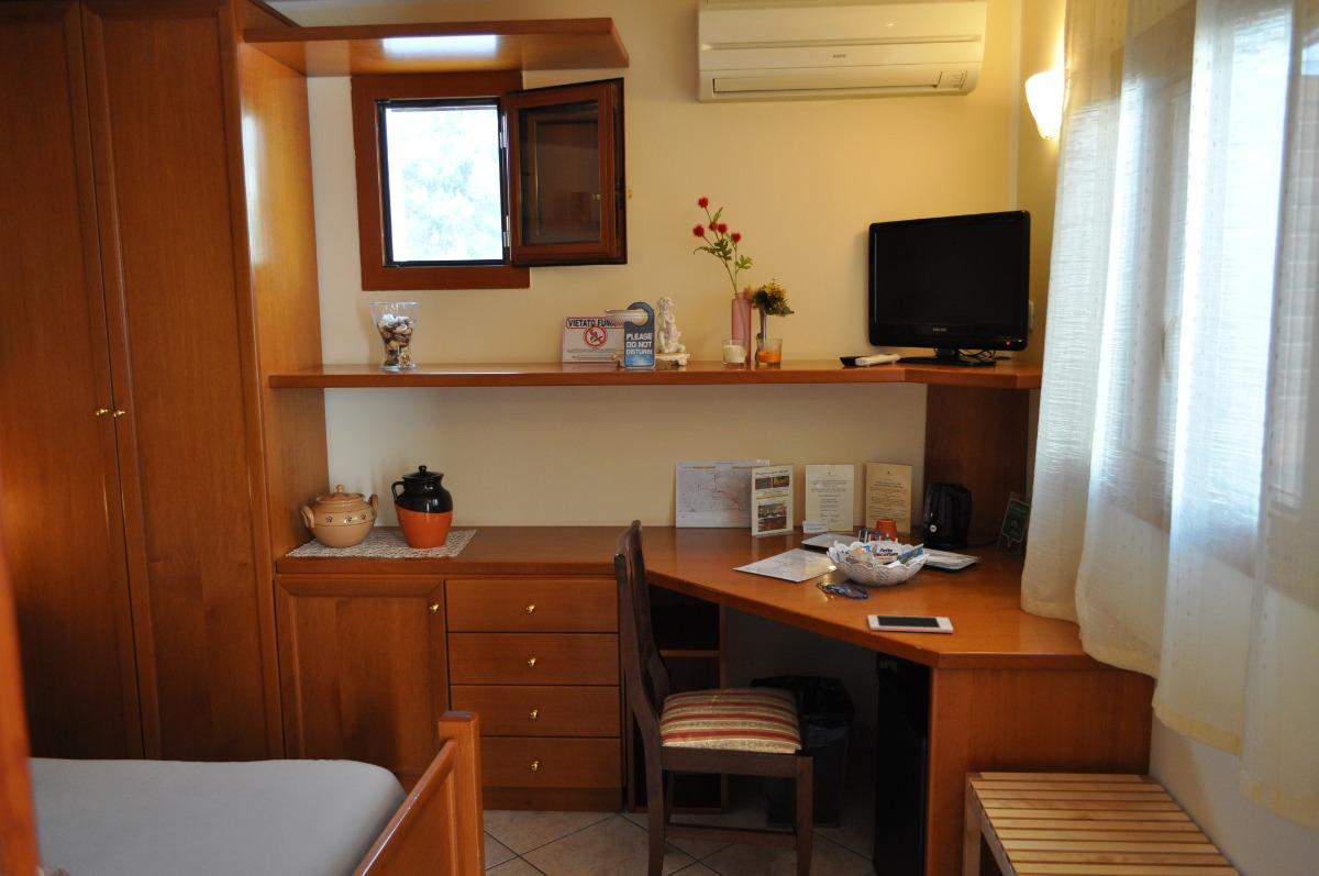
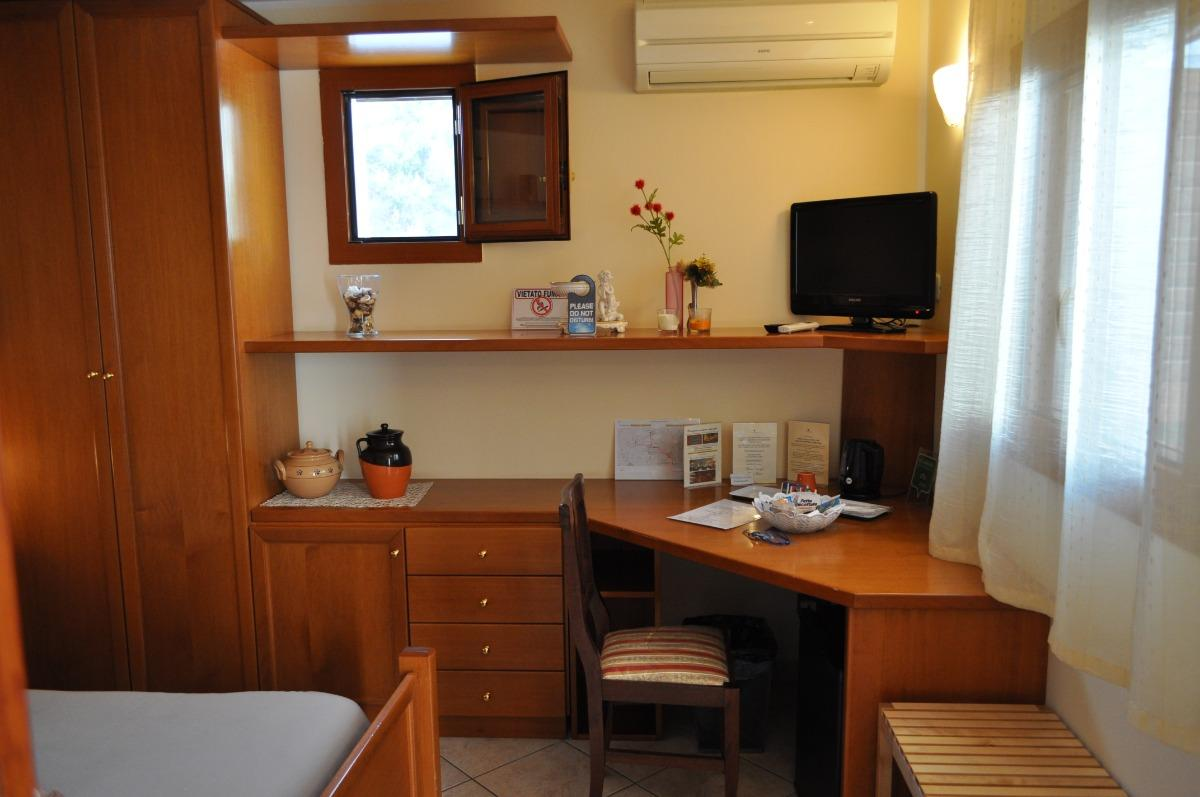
- cell phone [867,614,954,634]
